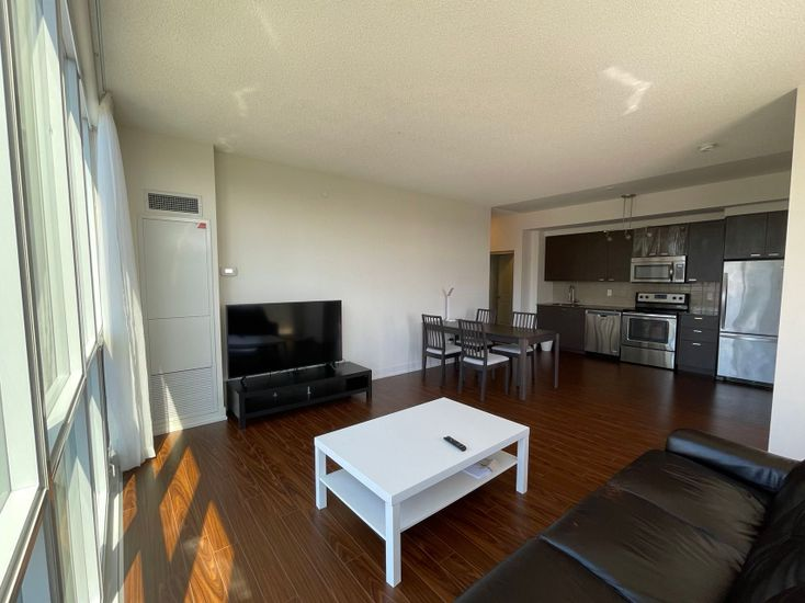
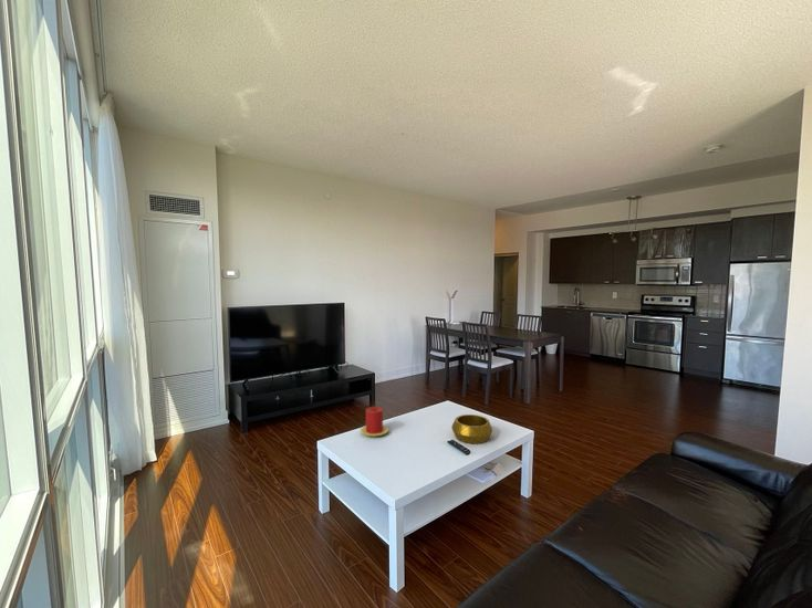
+ candle [360,406,389,437]
+ decorative bowl [450,413,493,444]
